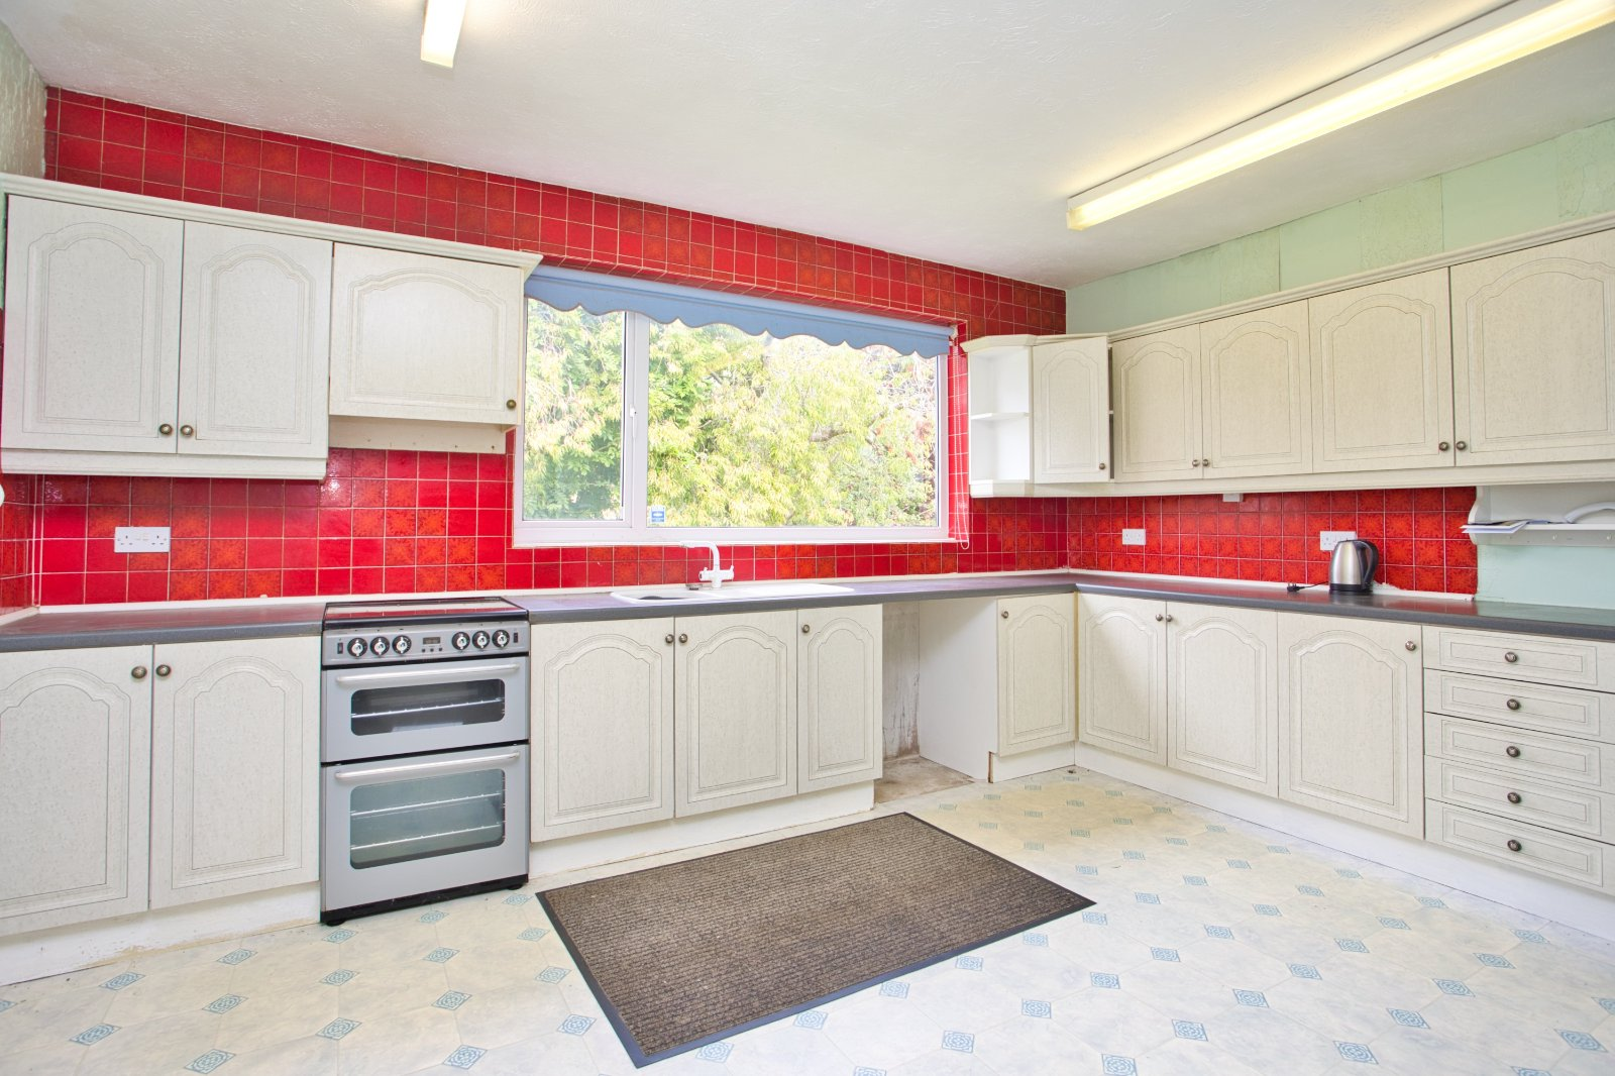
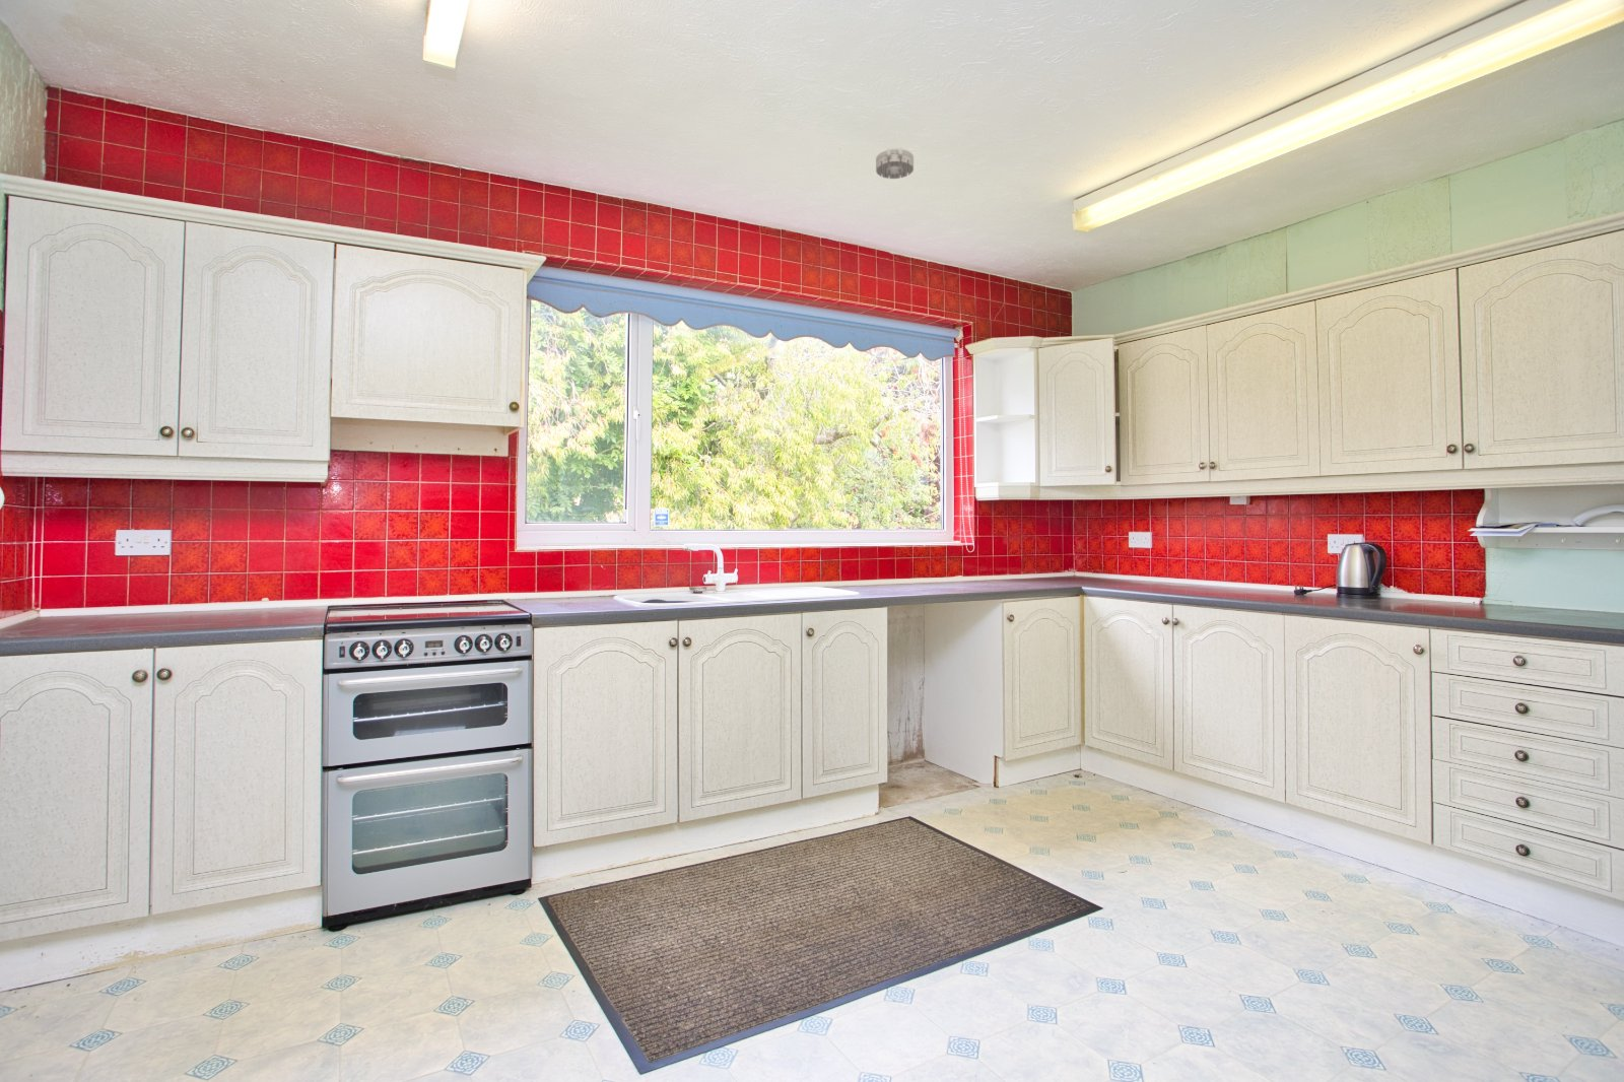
+ smoke detector [875,147,914,180]
